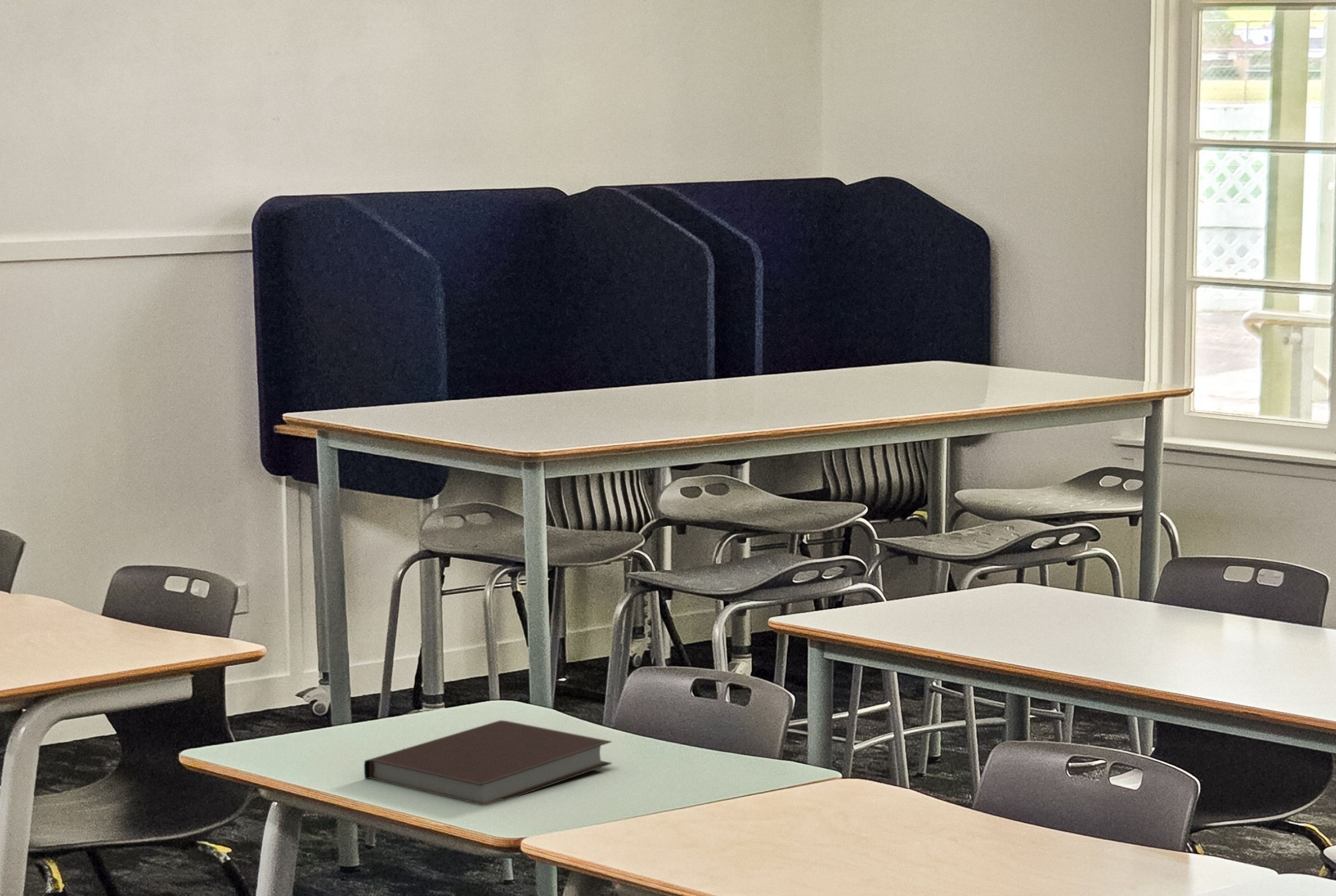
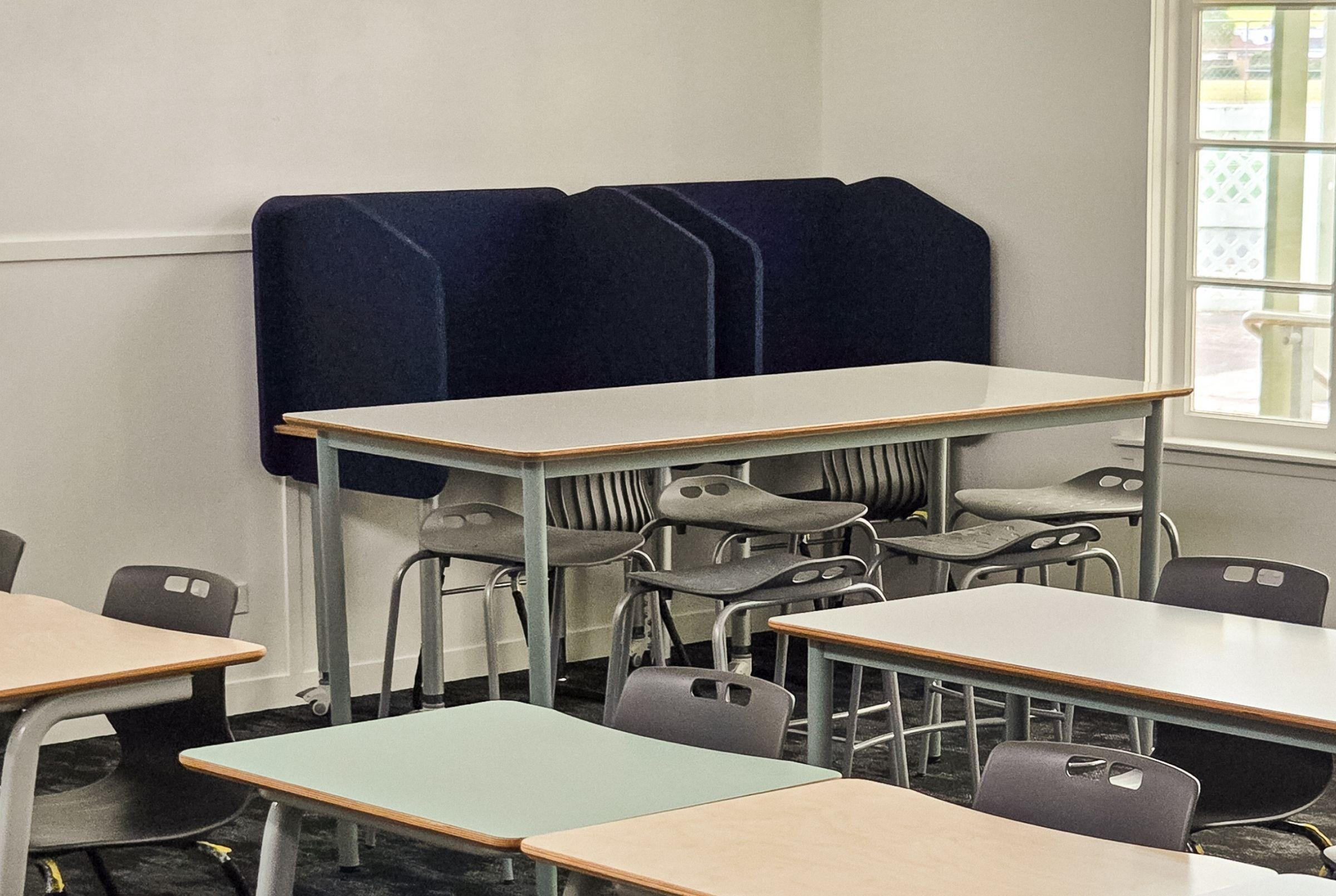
- notebook [364,720,613,806]
